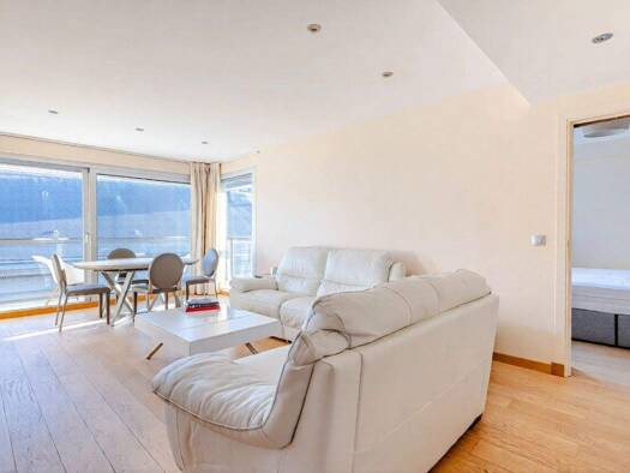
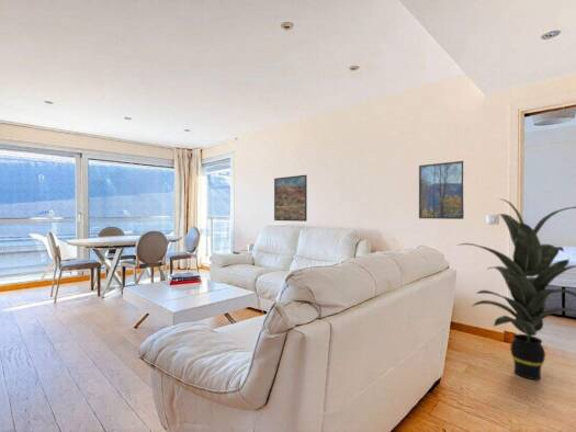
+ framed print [273,174,308,223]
+ indoor plant [455,197,576,380]
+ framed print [418,160,465,220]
